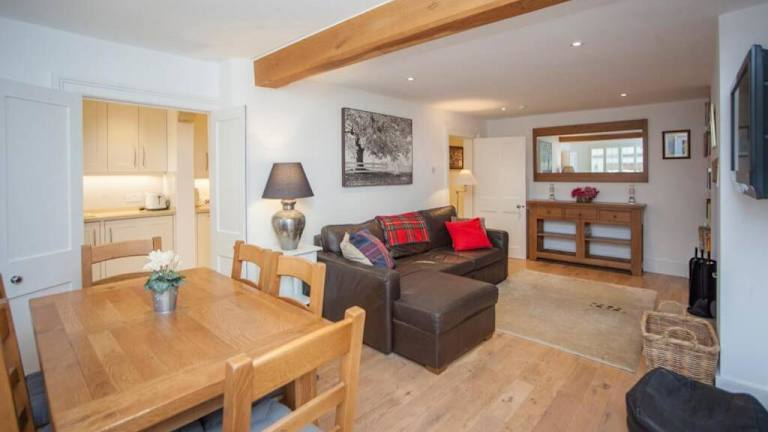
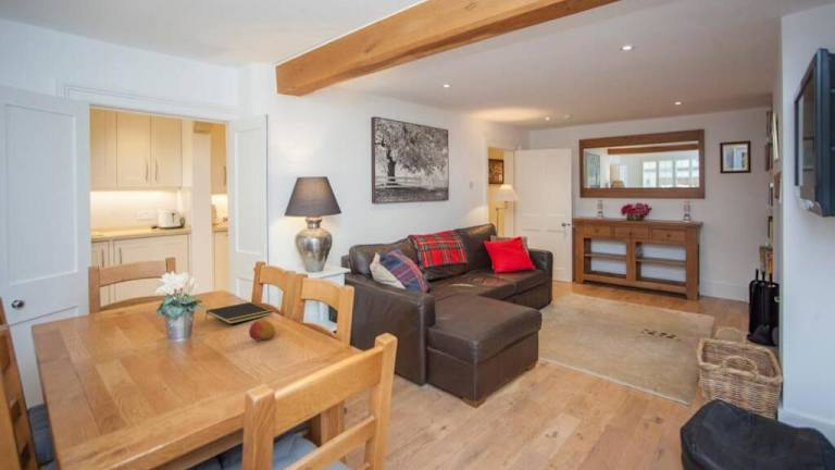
+ fruit [248,319,277,342]
+ notepad [204,301,274,325]
